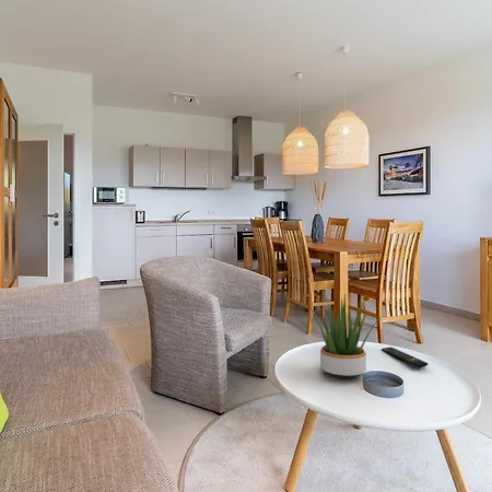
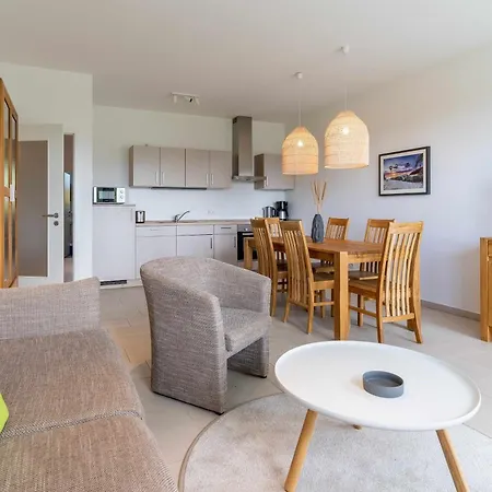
- potted plant [307,293,385,379]
- remote control [380,347,429,368]
